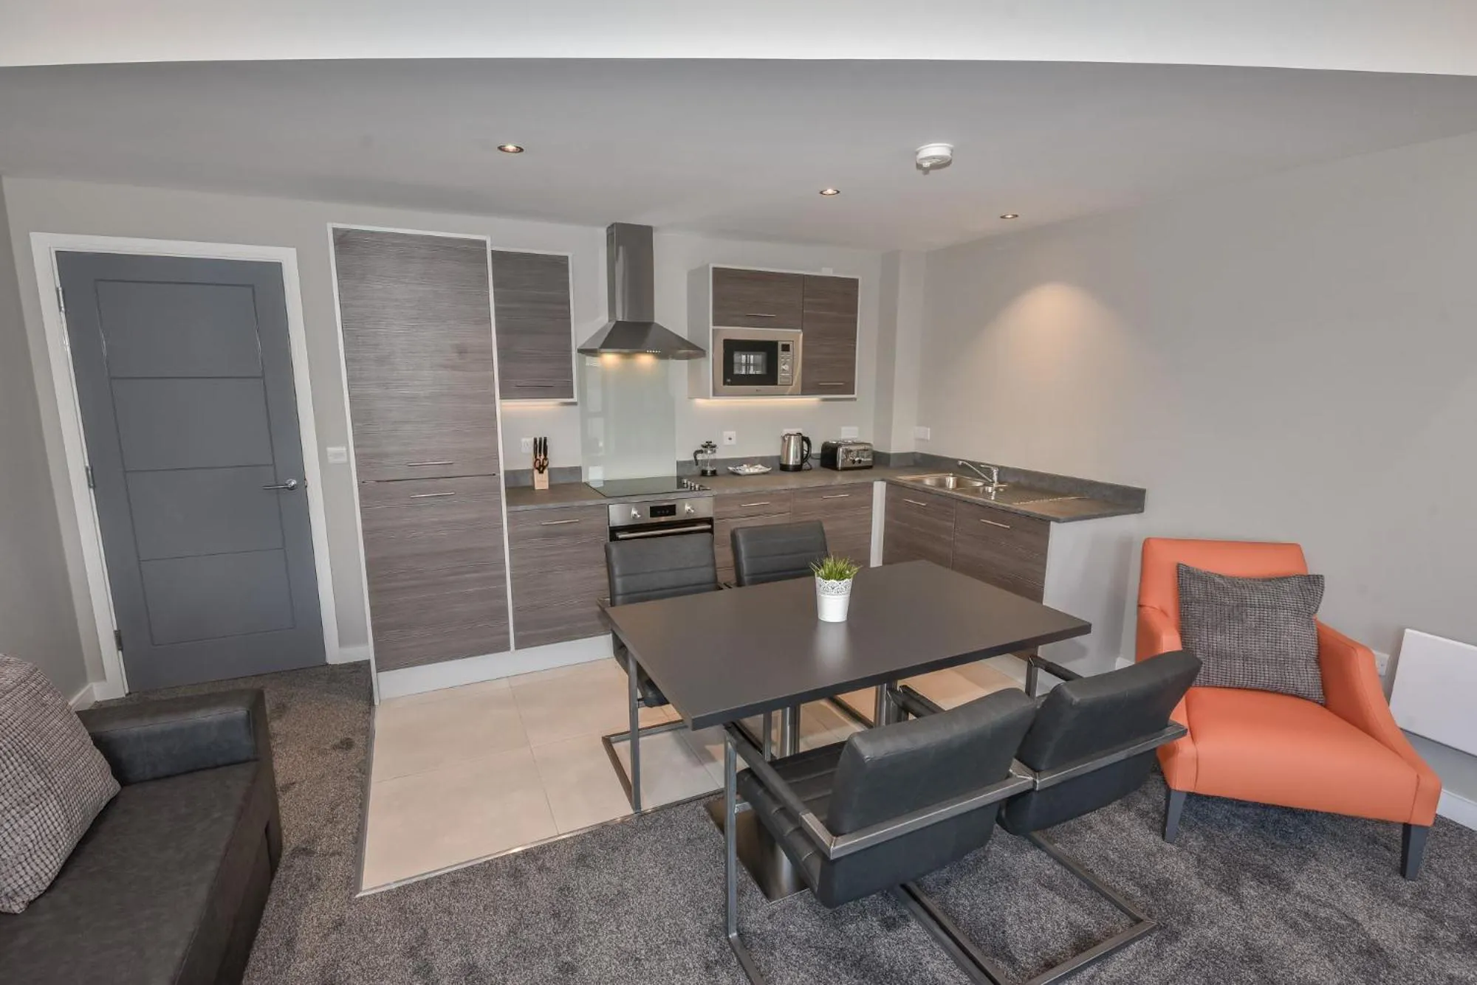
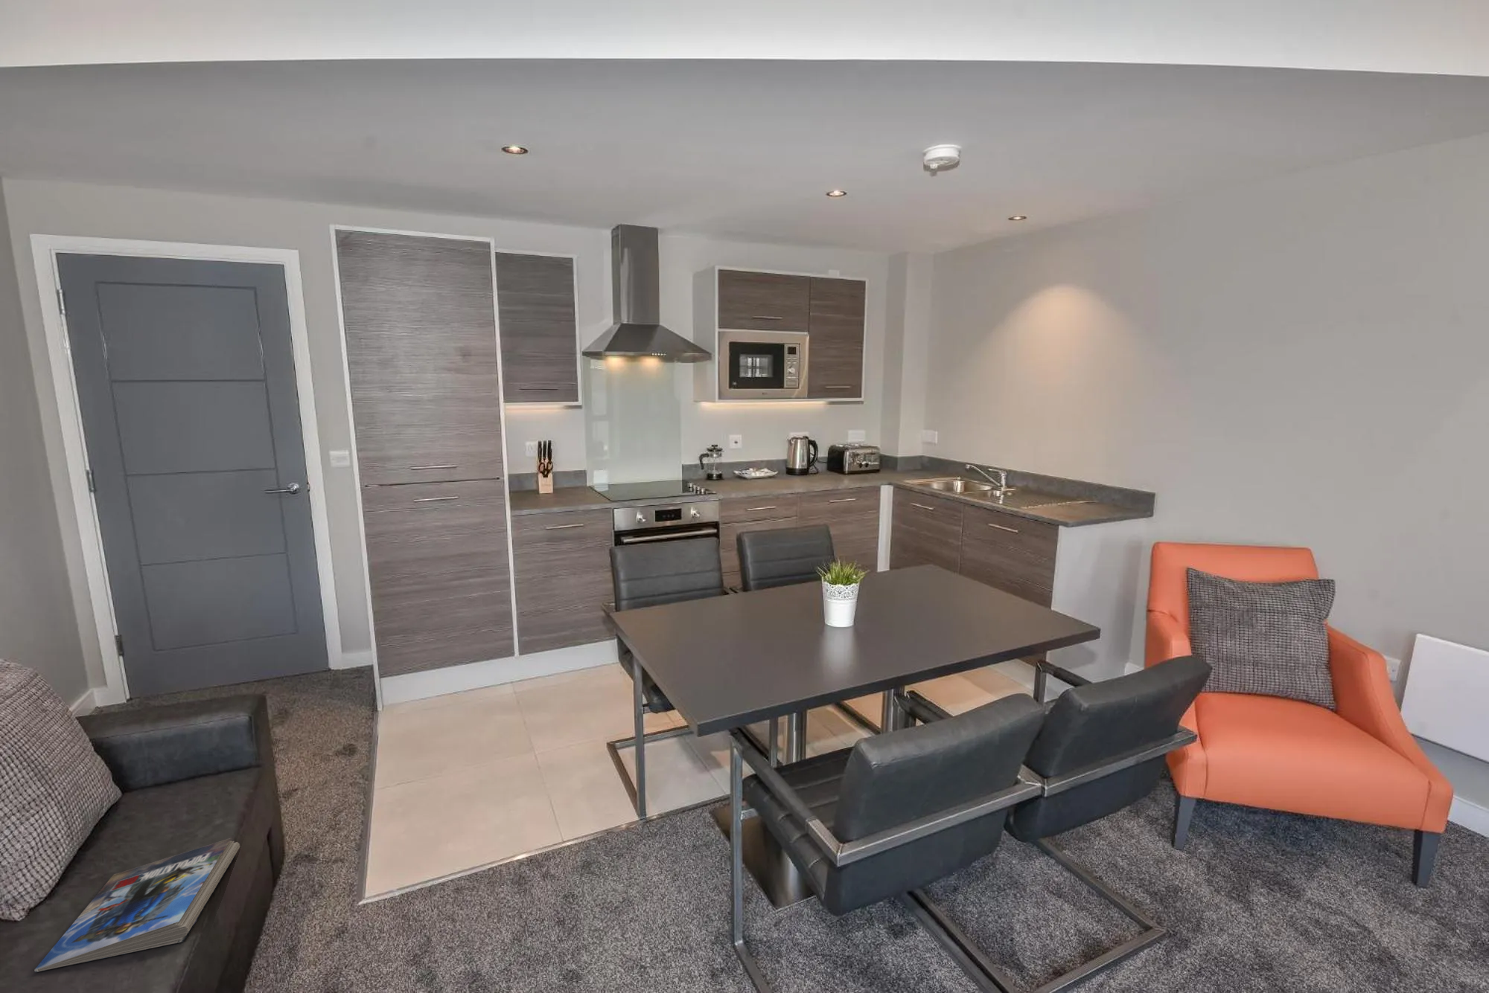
+ magazine [33,837,241,973]
